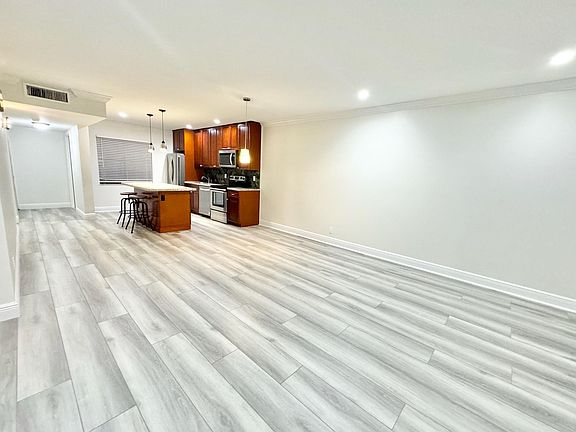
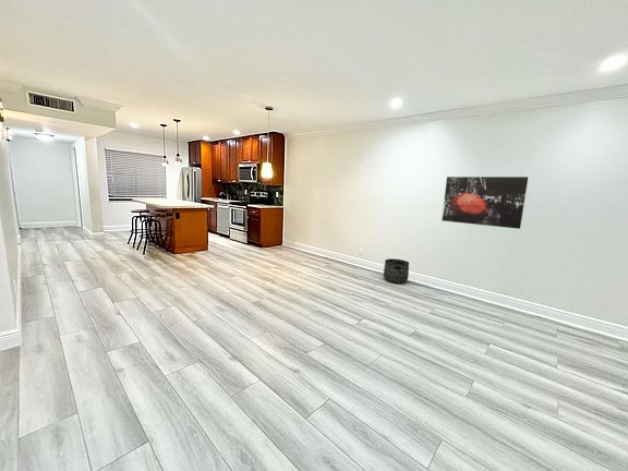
+ wall art [440,176,529,230]
+ basket [383,257,410,285]
